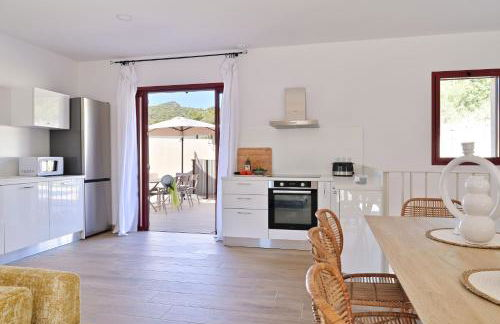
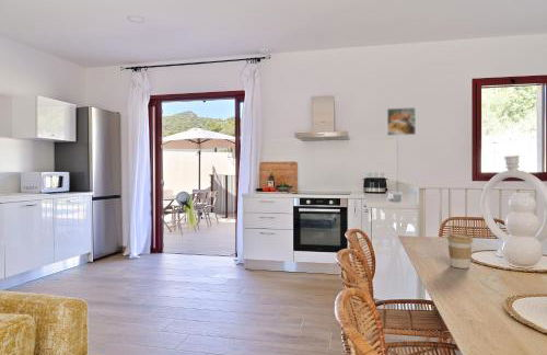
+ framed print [386,106,417,137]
+ coffee cup [446,231,474,270]
